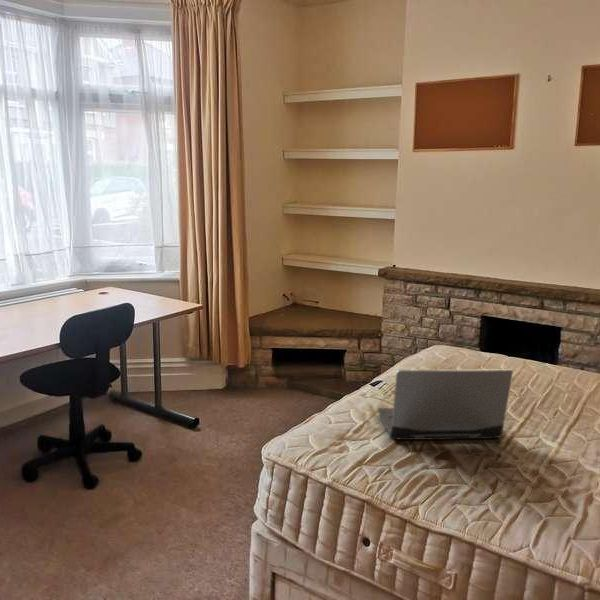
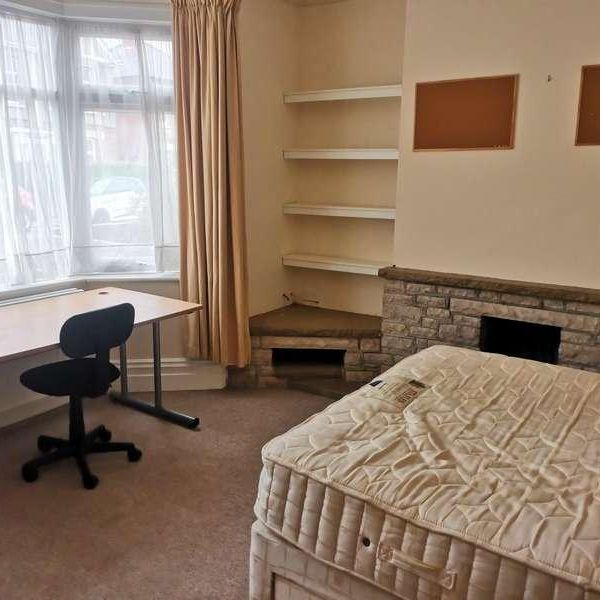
- laptop computer [377,369,514,441]
